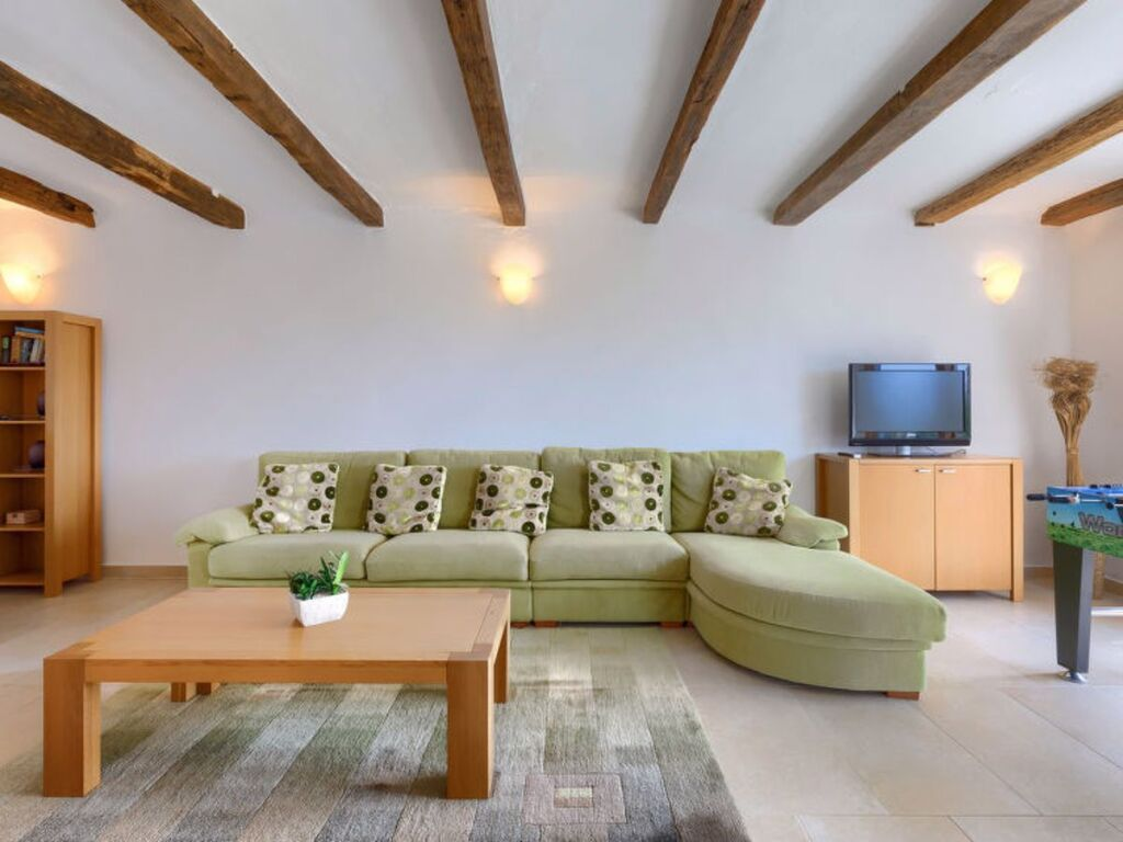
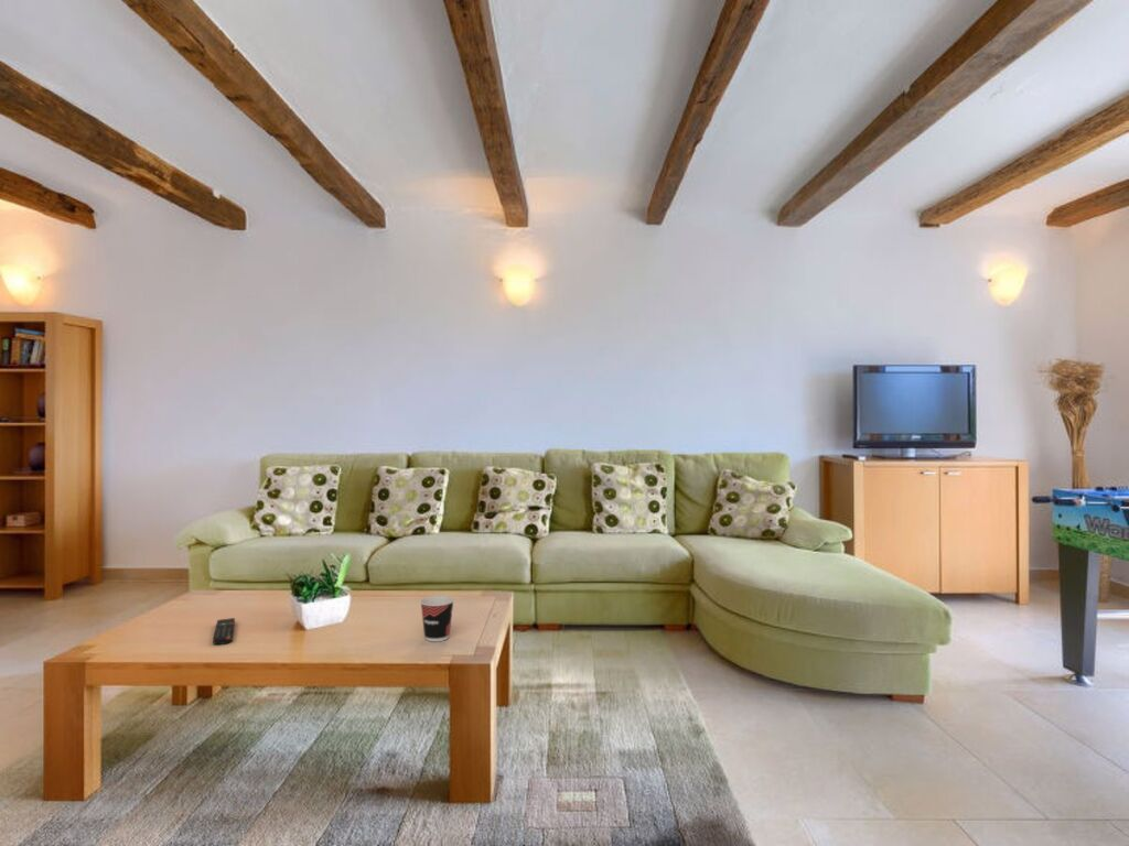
+ remote control [212,617,236,646]
+ cup [419,595,455,642]
